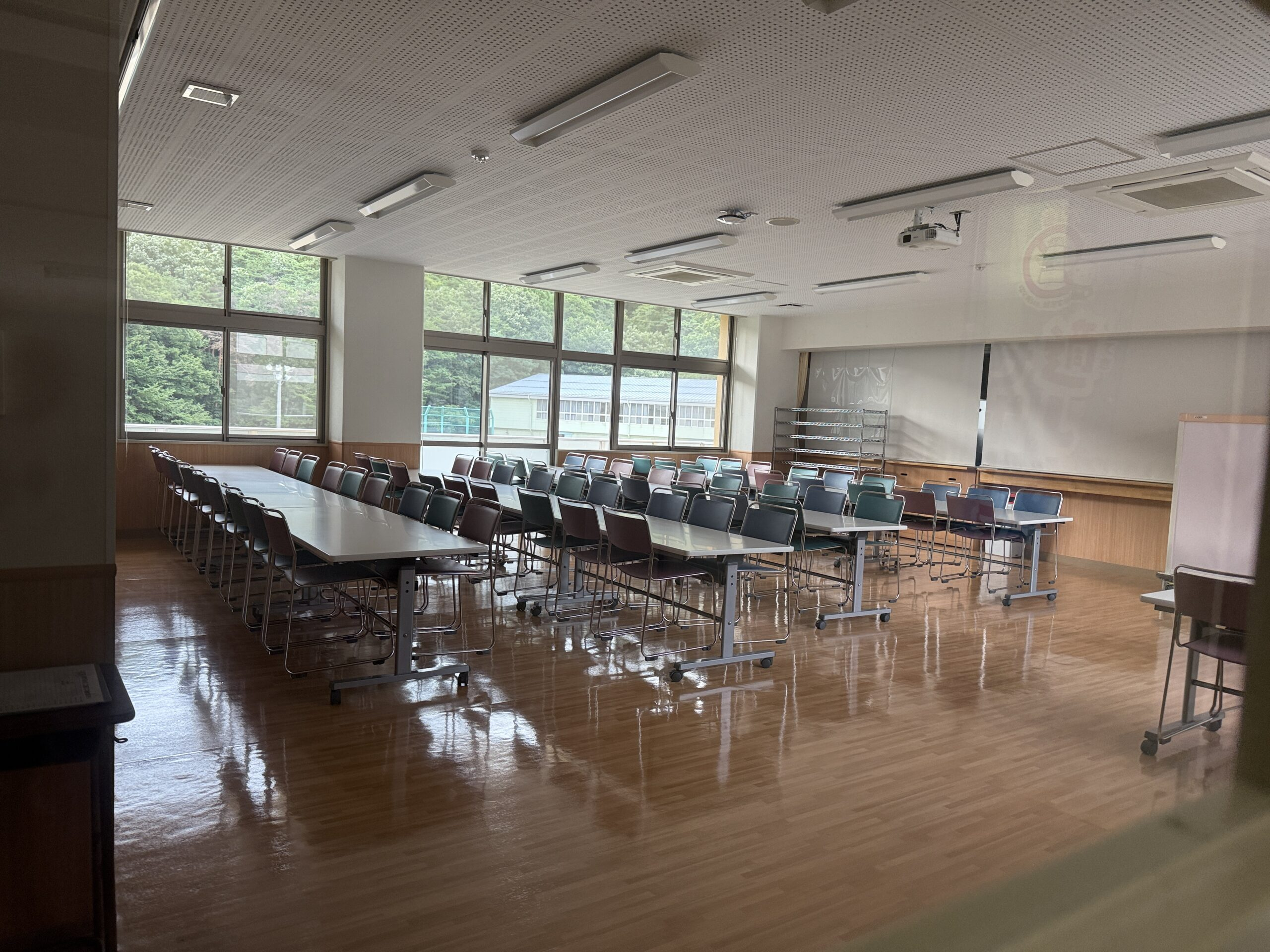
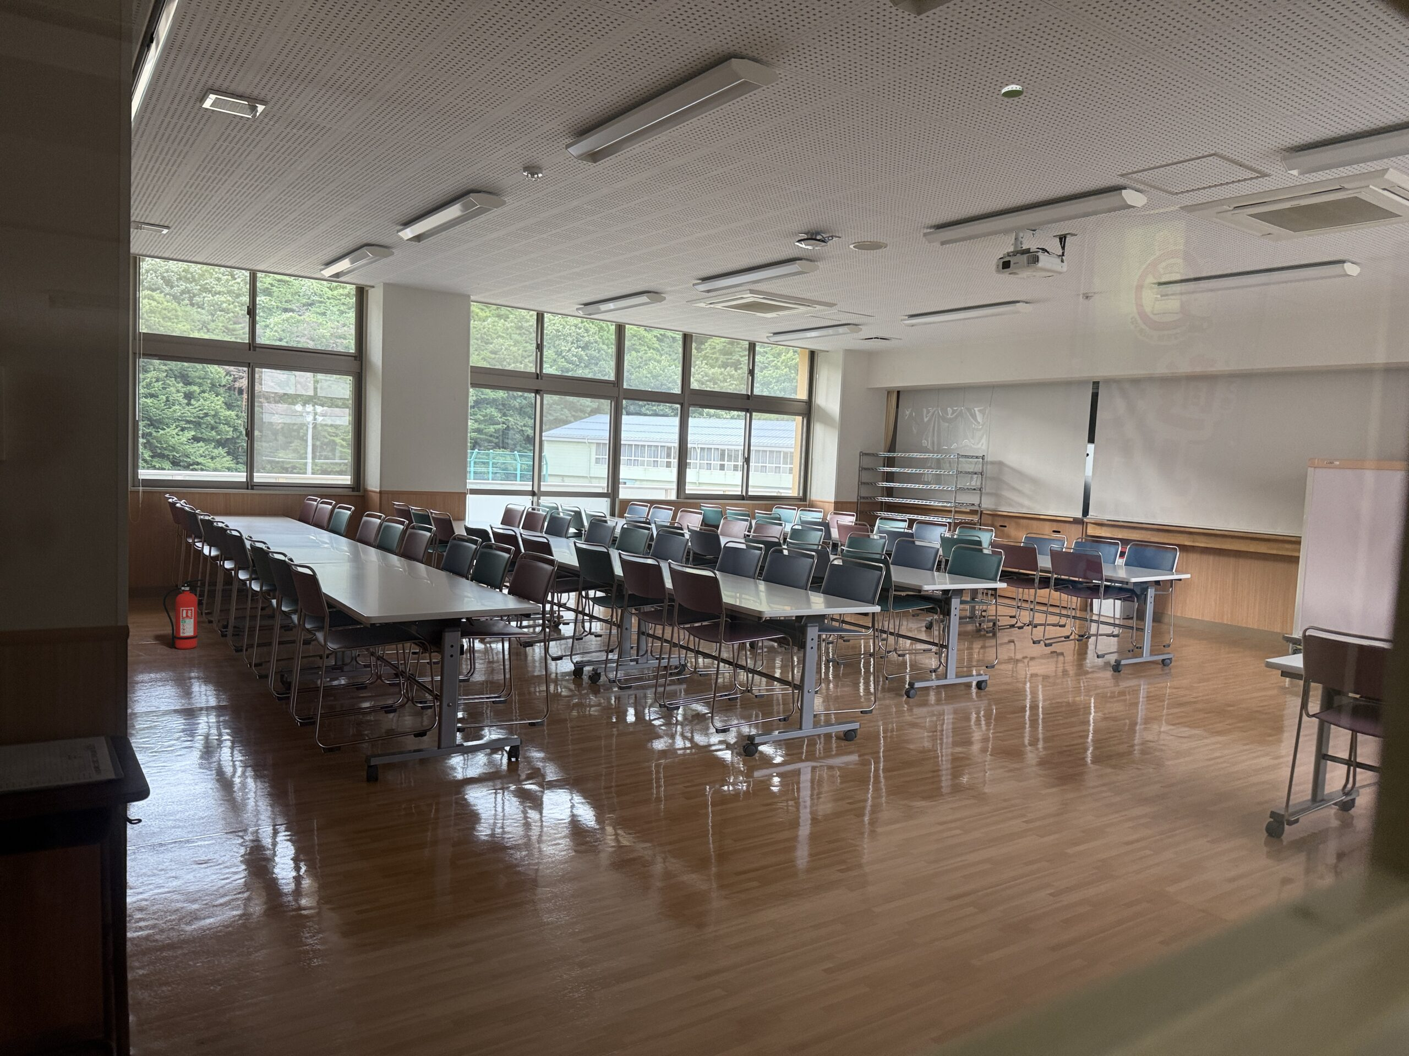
+ fire extinguisher [162,579,205,650]
+ smoke detector [1001,84,1024,99]
